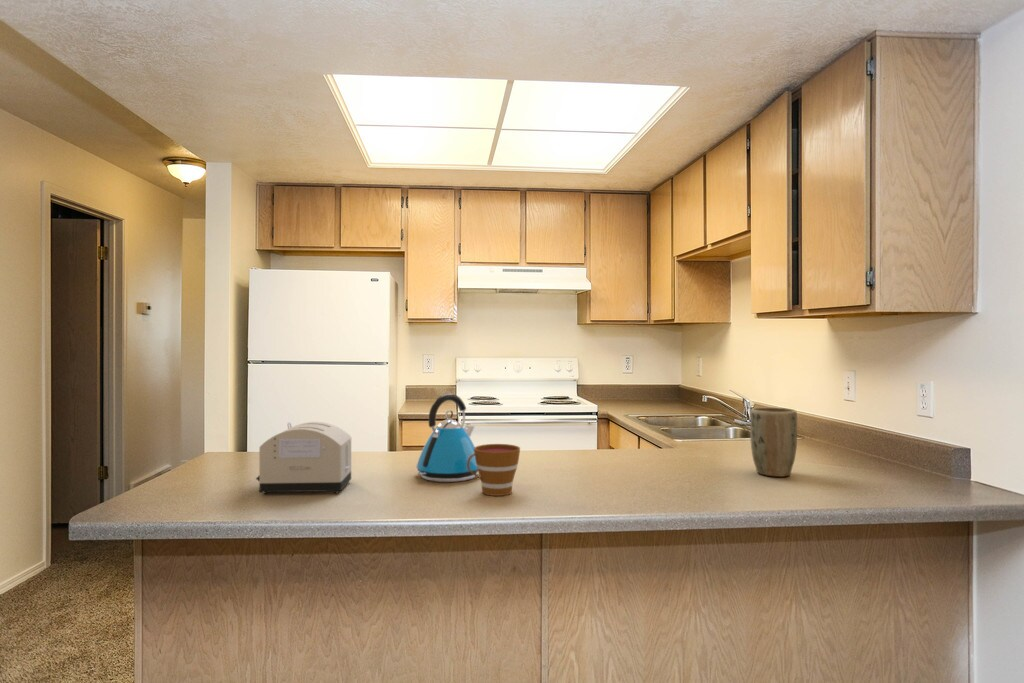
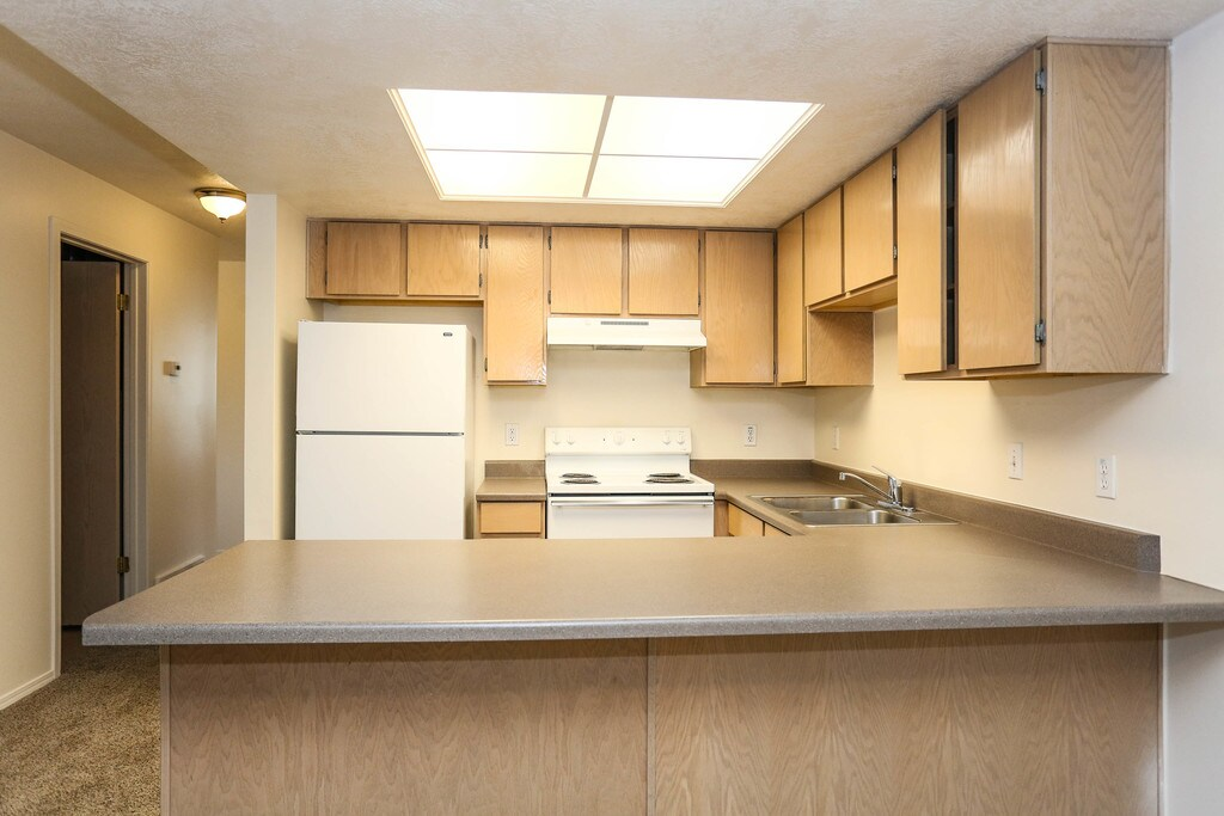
- cup [467,443,521,497]
- kettle [415,393,478,483]
- plant pot [749,406,798,478]
- toaster [255,421,352,495]
